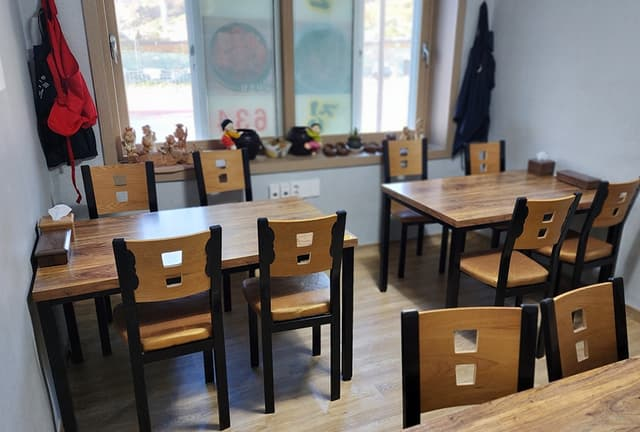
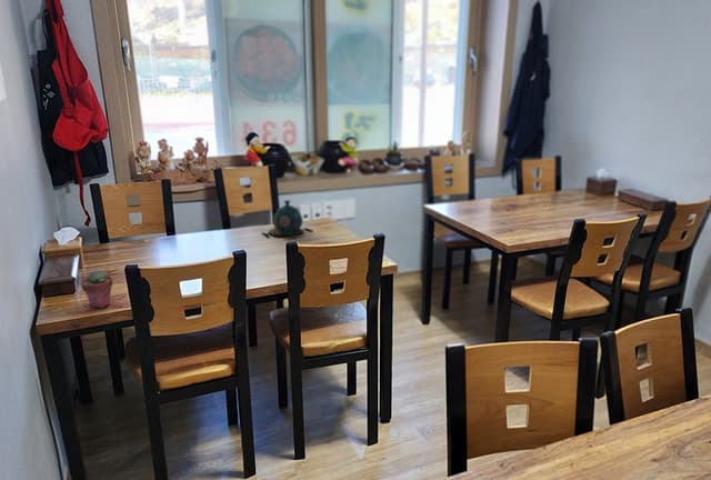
+ teapot [261,199,313,239]
+ potted succulent [80,269,114,309]
